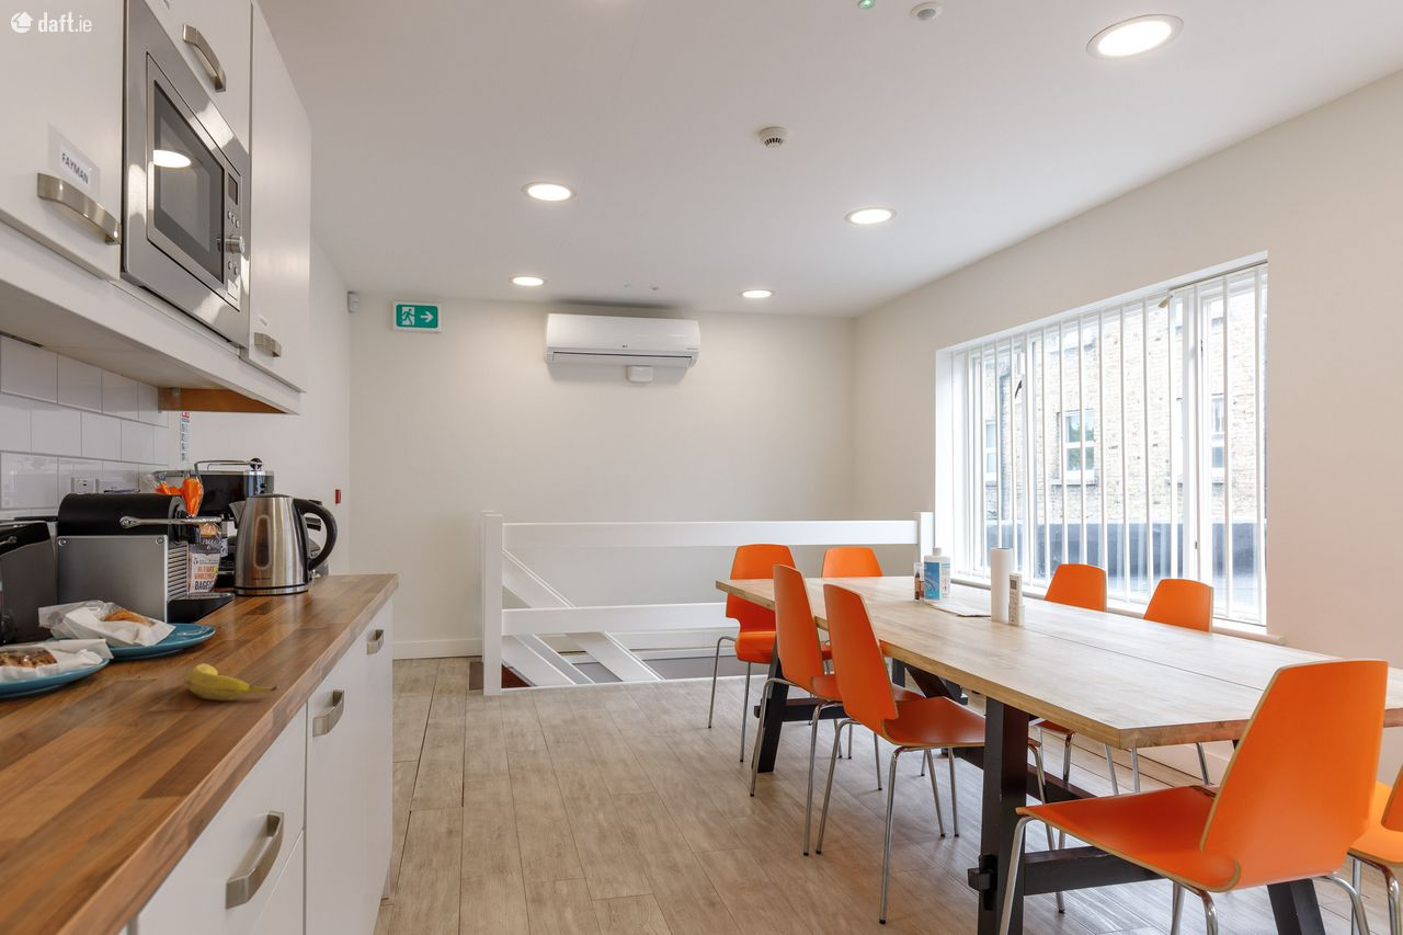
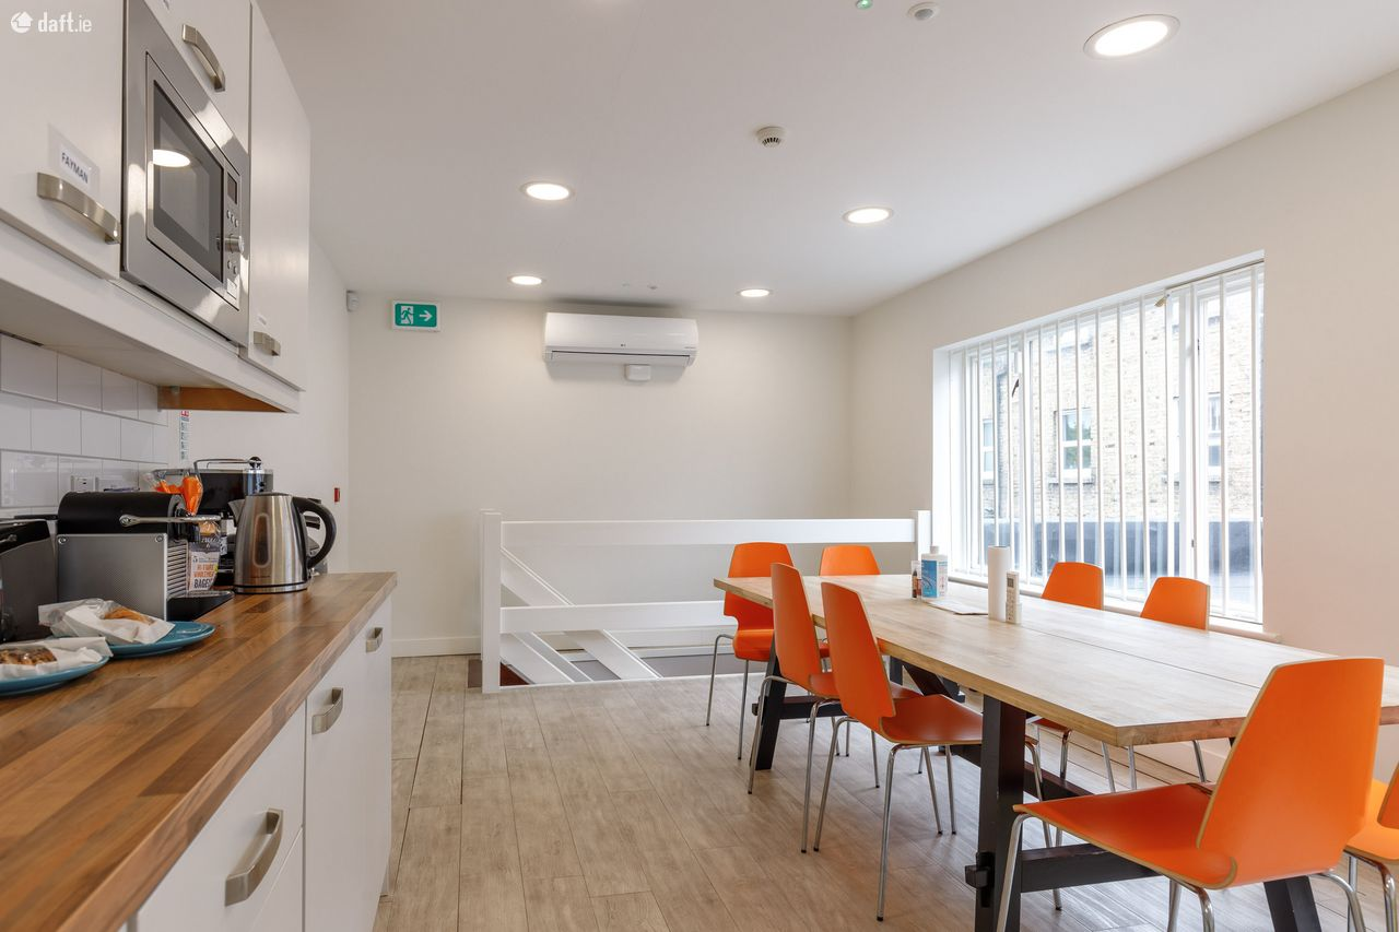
- banana [184,662,281,699]
